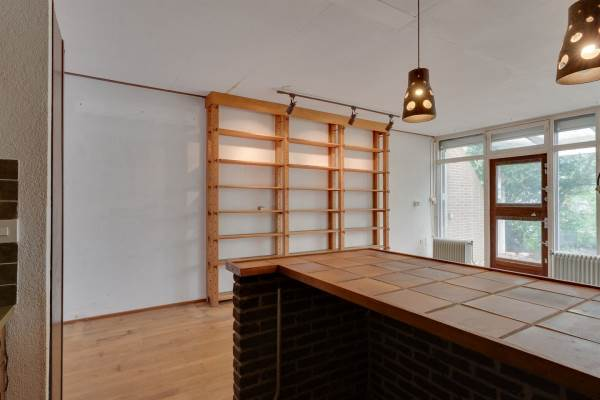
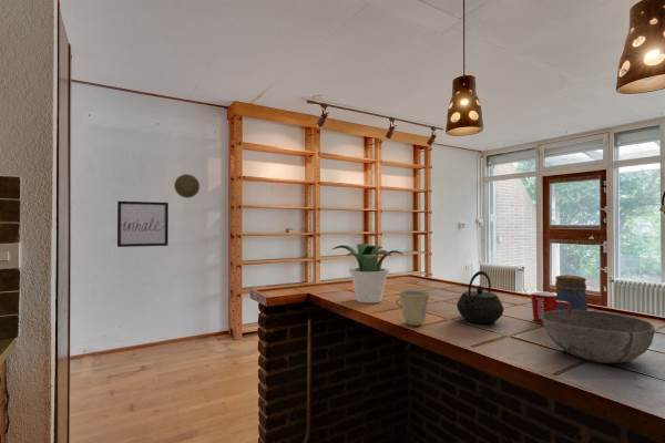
+ decorative plate [173,173,201,199]
+ bowl [541,310,656,364]
+ potted plant [331,243,405,305]
+ kettle [456,270,504,324]
+ mug [530,290,570,323]
+ jar [554,274,589,311]
+ cup [395,289,432,327]
+ wall art [116,200,170,248]
